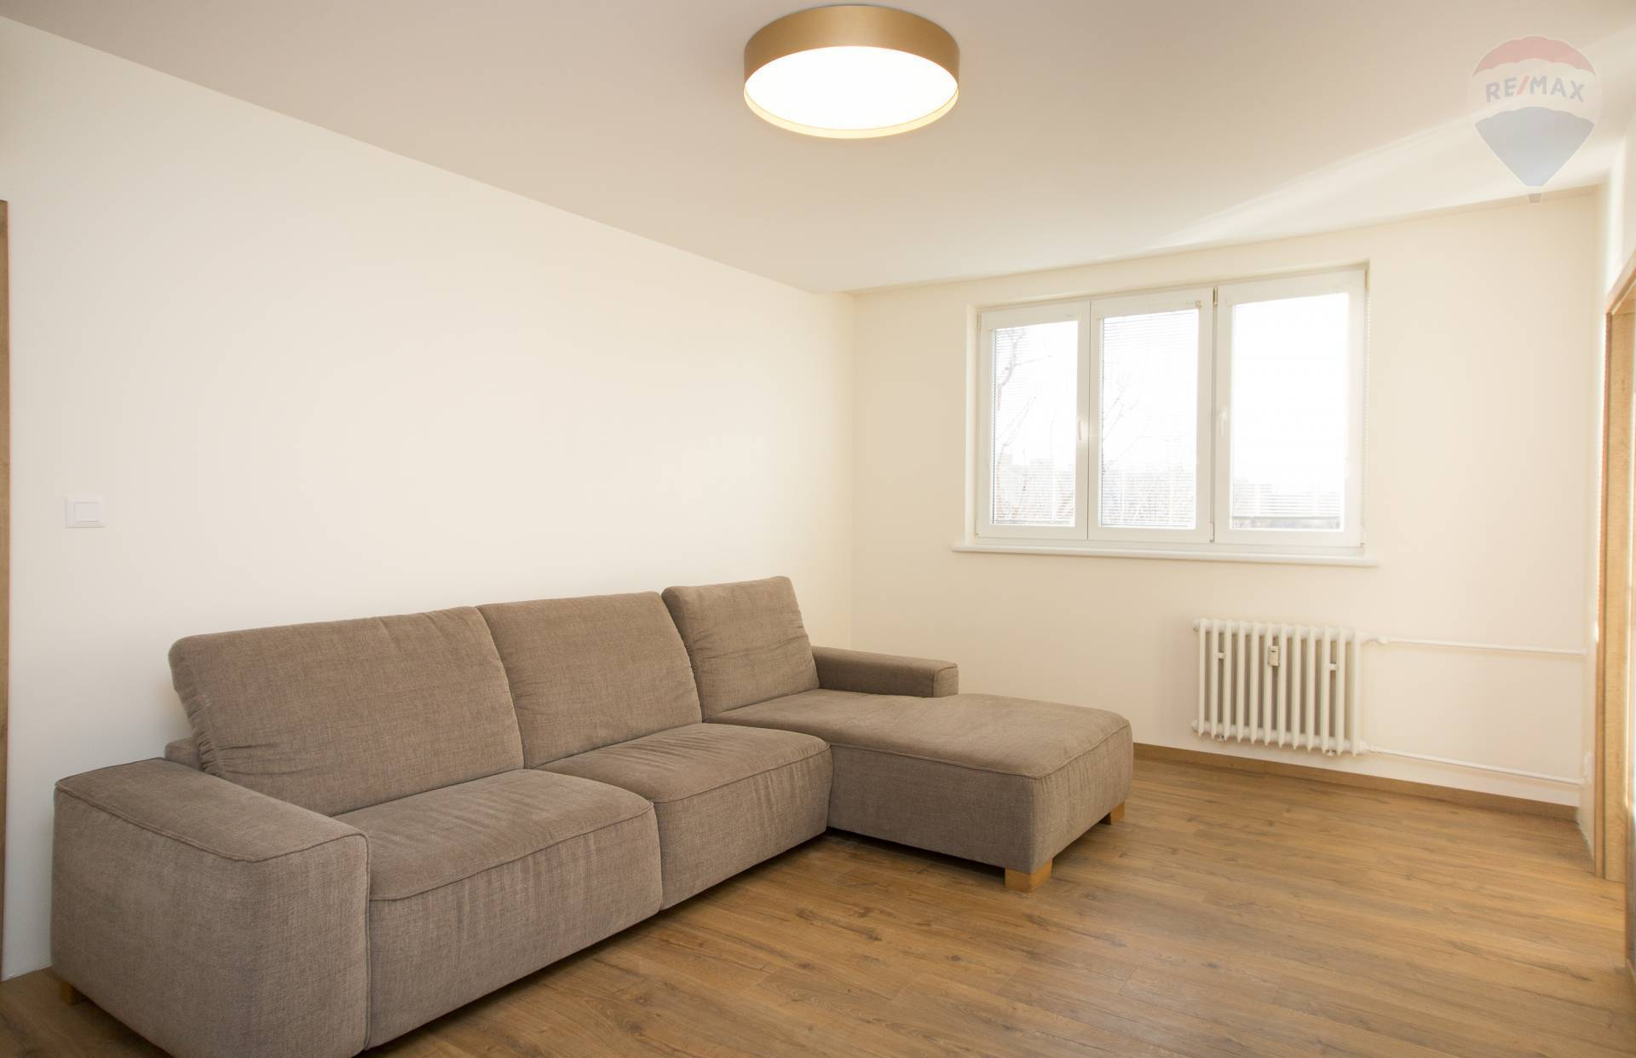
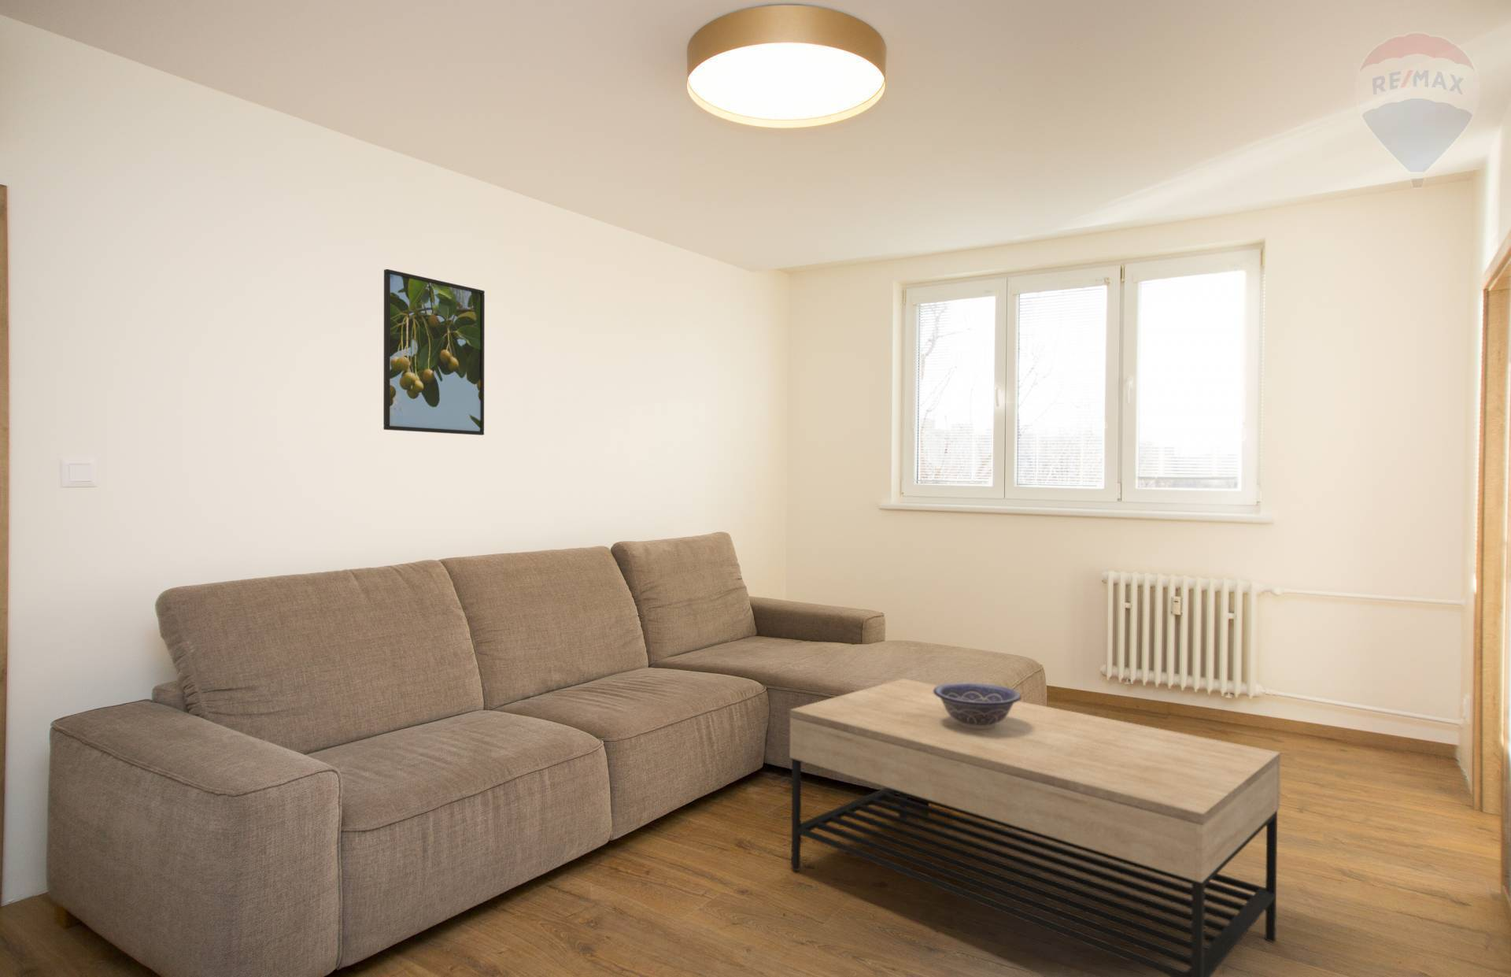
+ coffee table [790,677,1281,977]
+ decorative bowl [933,682,1022,730]
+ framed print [382,269,486,436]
